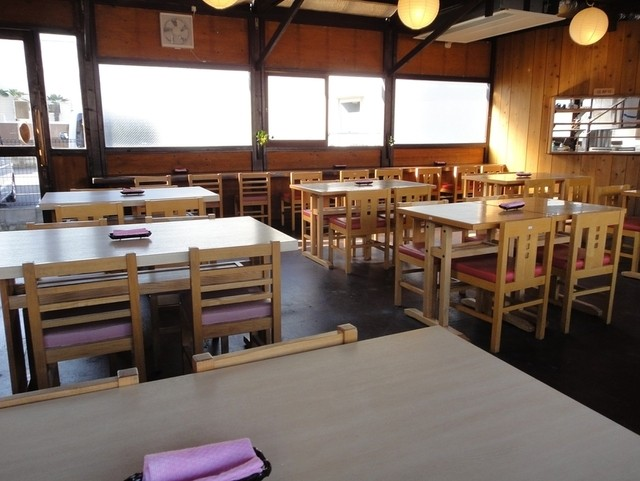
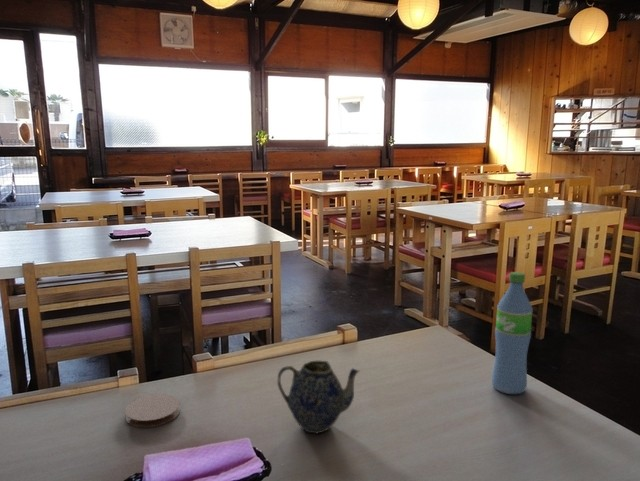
+ teapot [276,360,360,434]
+ coaster [124,393,181,428]
+ water bottle [490,271,534,395]
